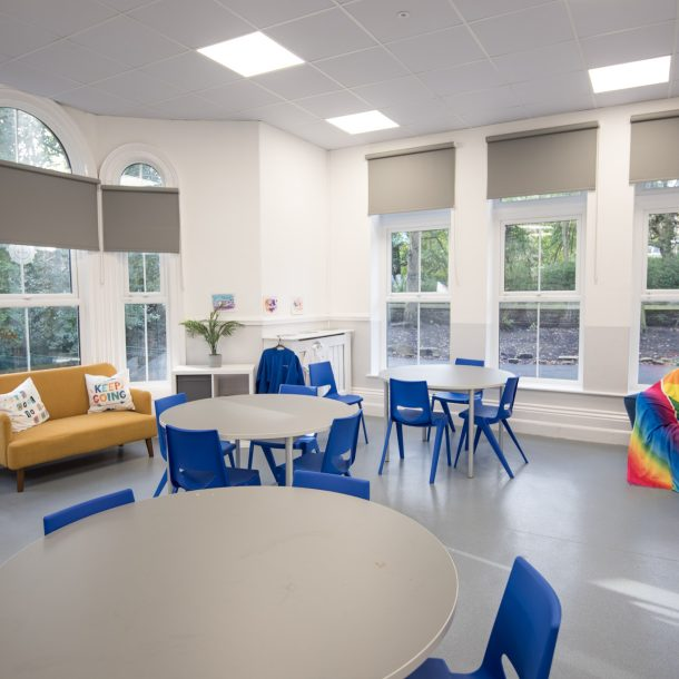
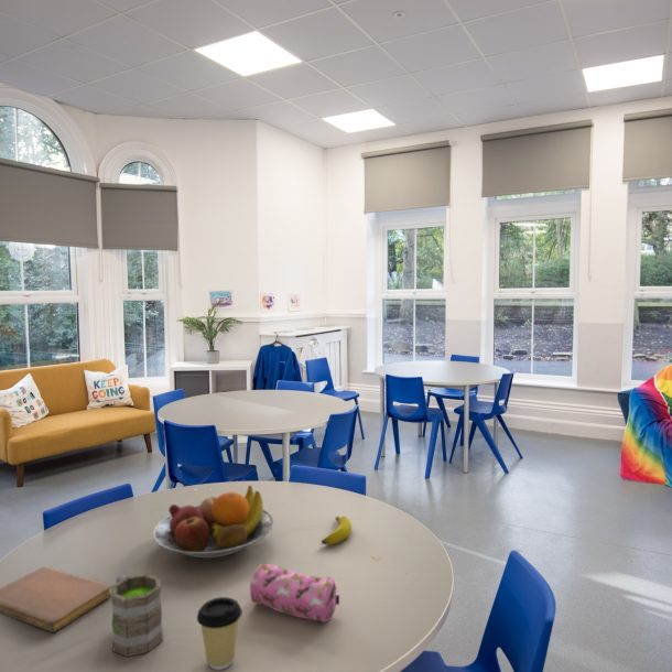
+ coffee cup [196,596,243,671]
+ fruit bowl [152,485,274,560]
+ banana [321,514,353,546]
+ notebook [0,566,111,633]
+ pencil case [249,563,340,624]
+ mug [110,573,164,658]
